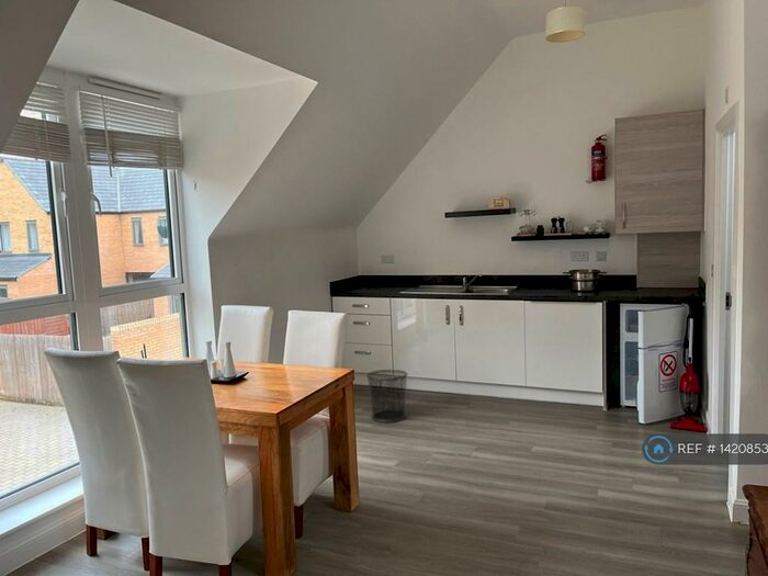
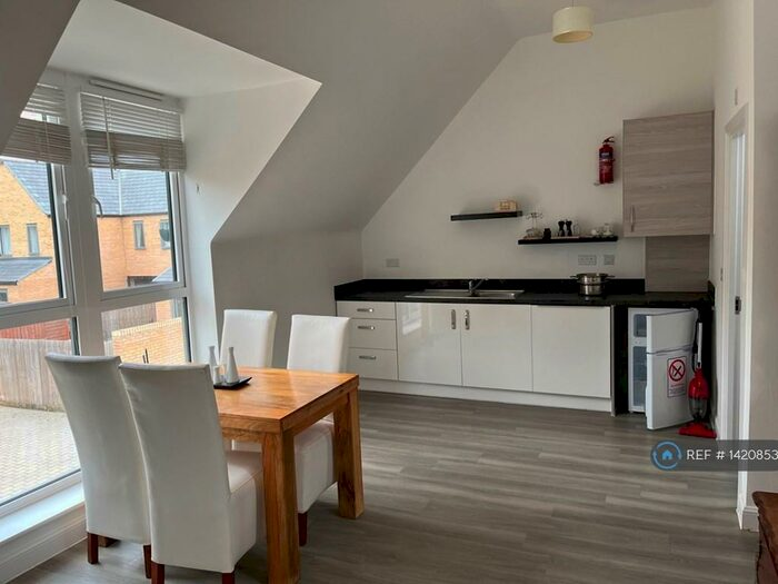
- waste bin [365,369,409,423]
